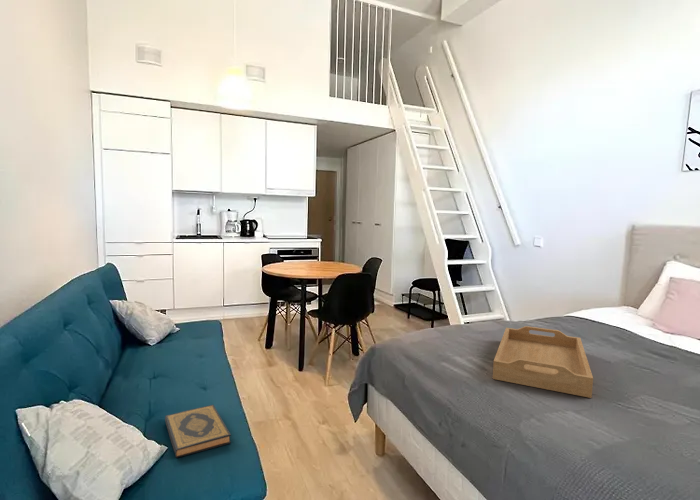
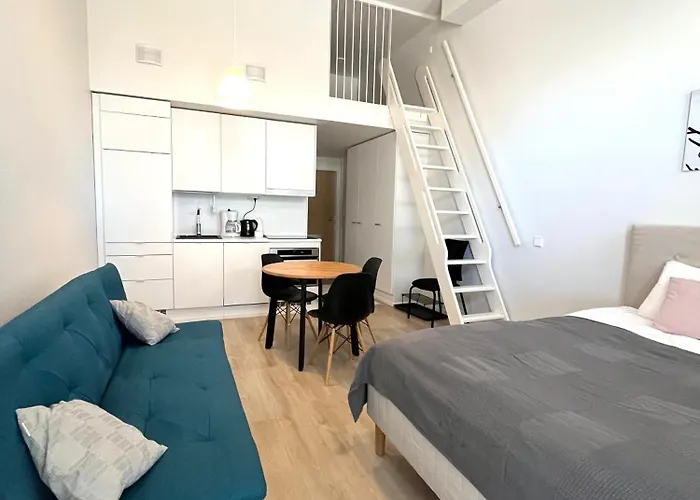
- serving tray [492,325,594,399]
- hardback book [164,404,232,459]
